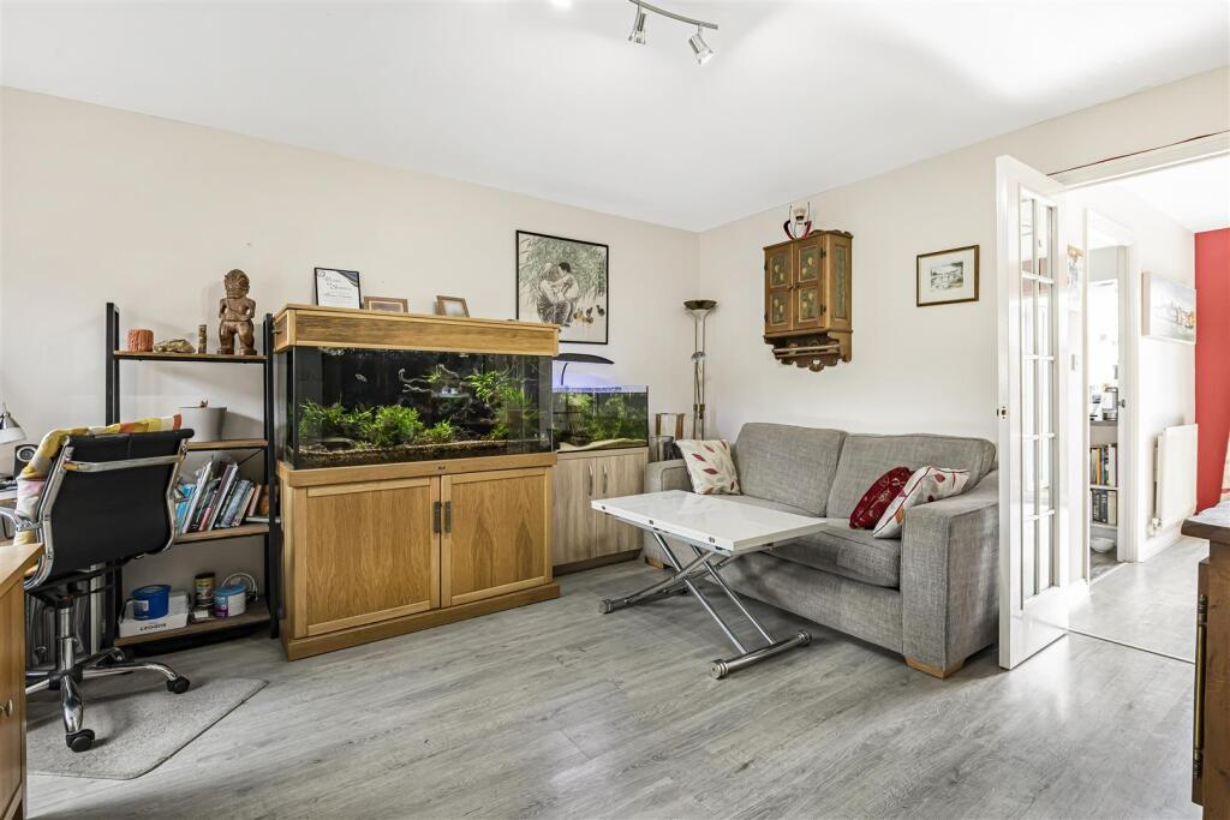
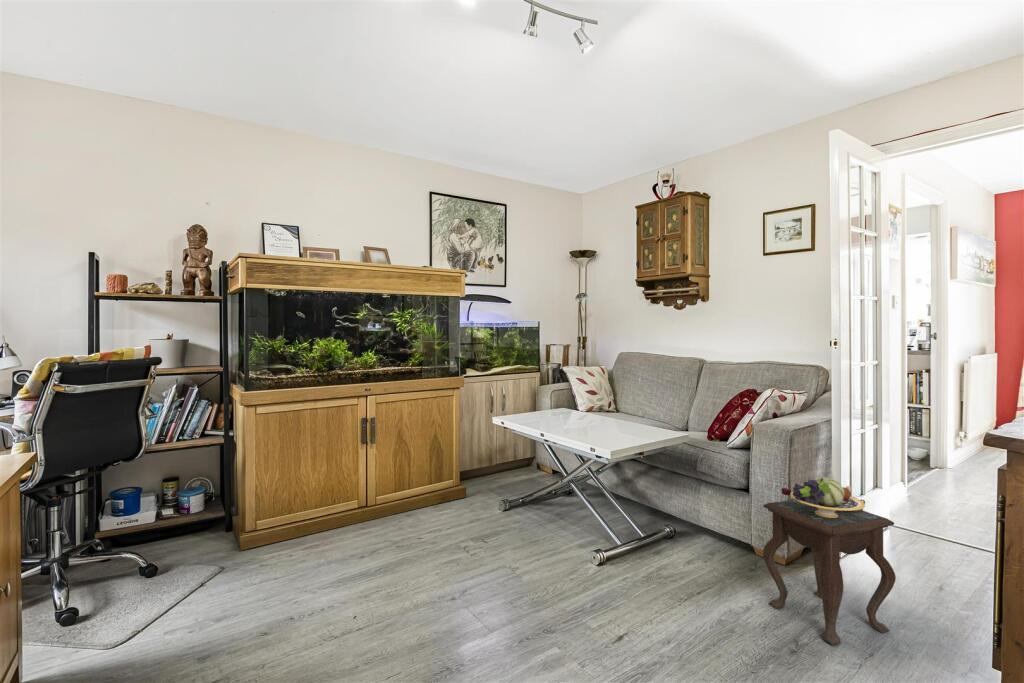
+ side table [762,476,897,646]
